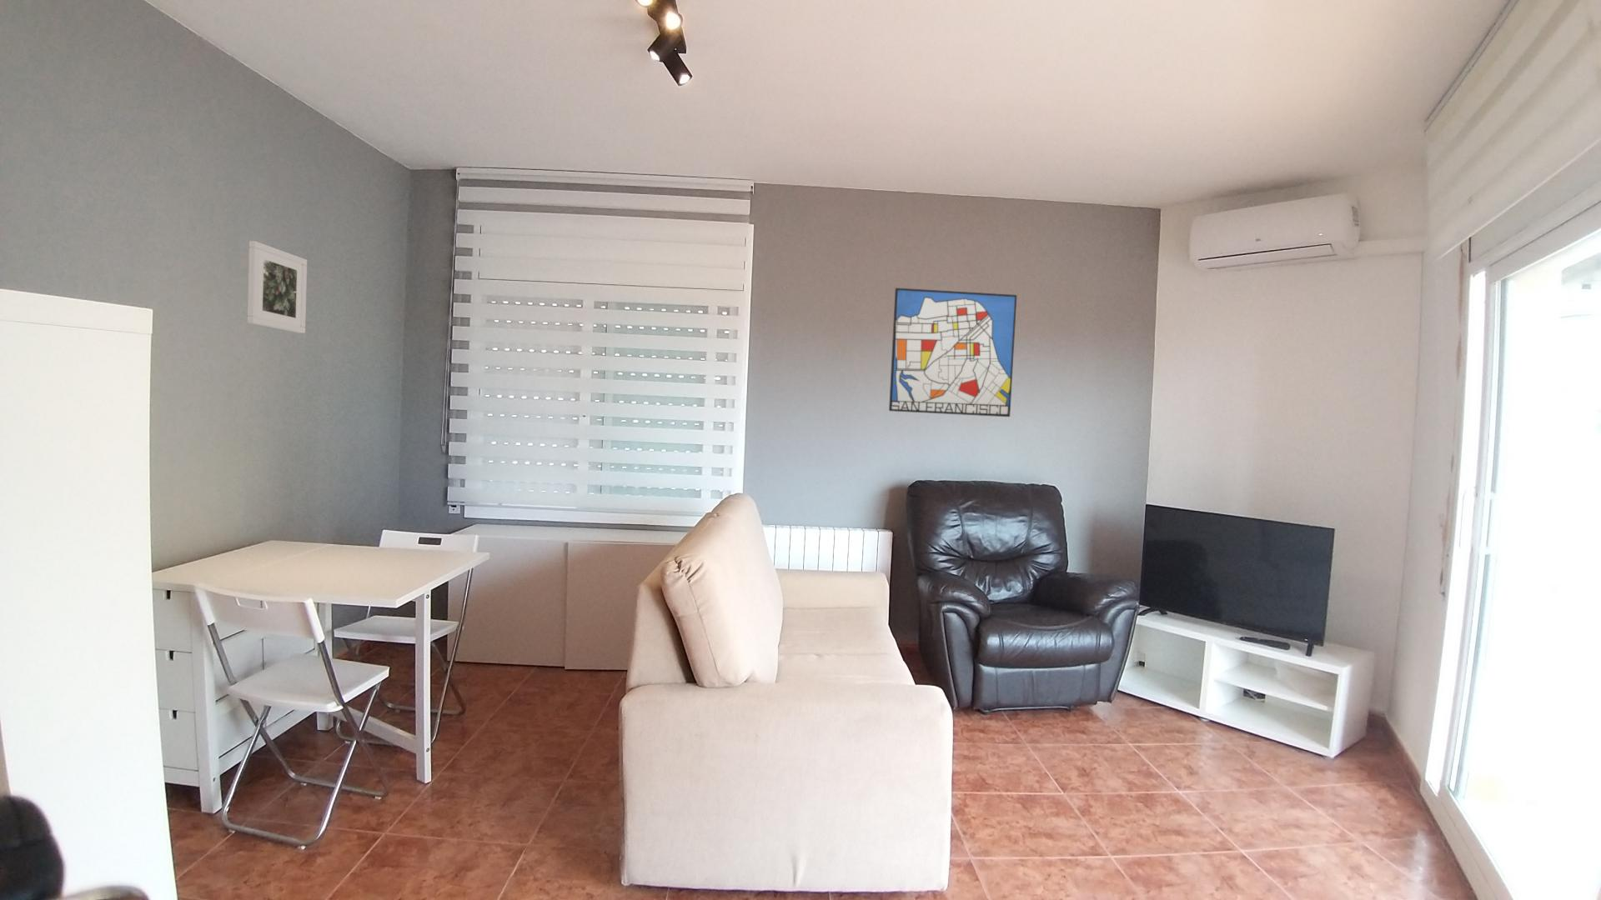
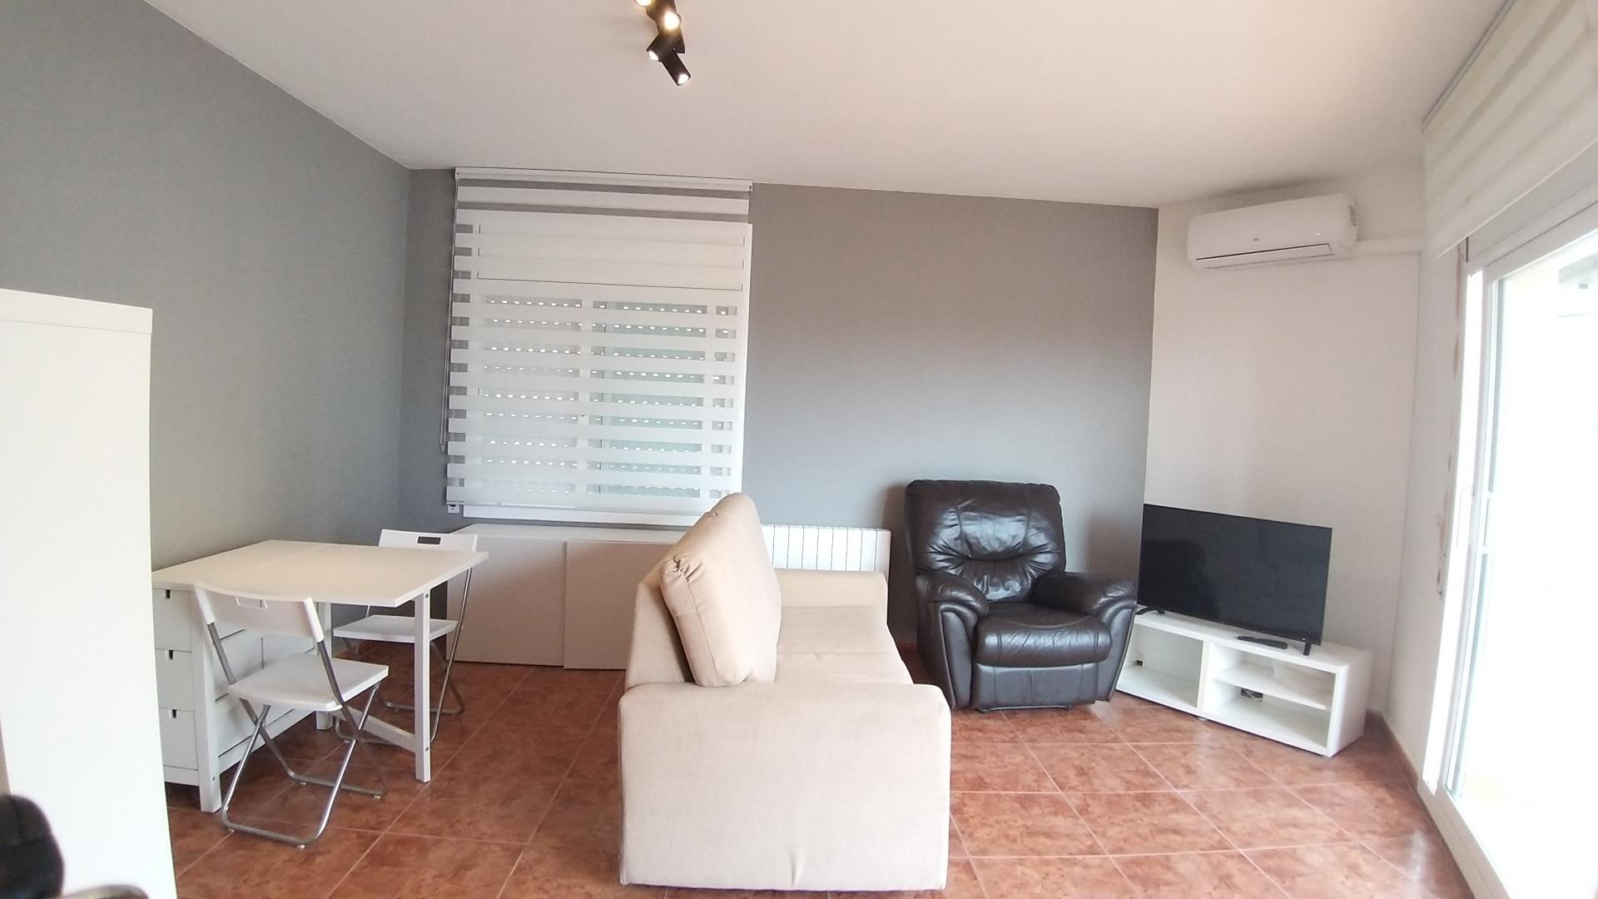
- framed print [246,240,308,334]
- wall art [888,288,1017,418]
